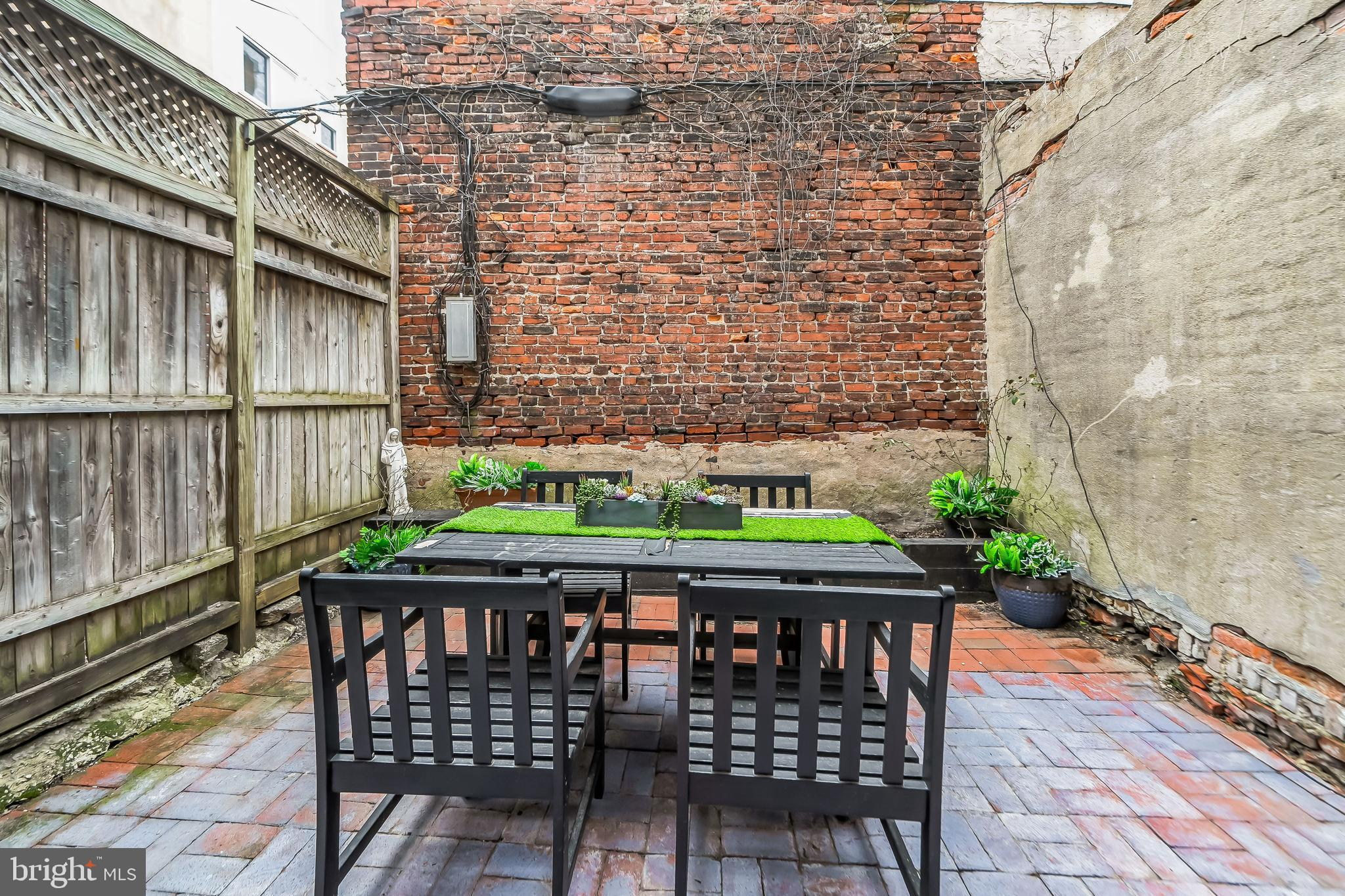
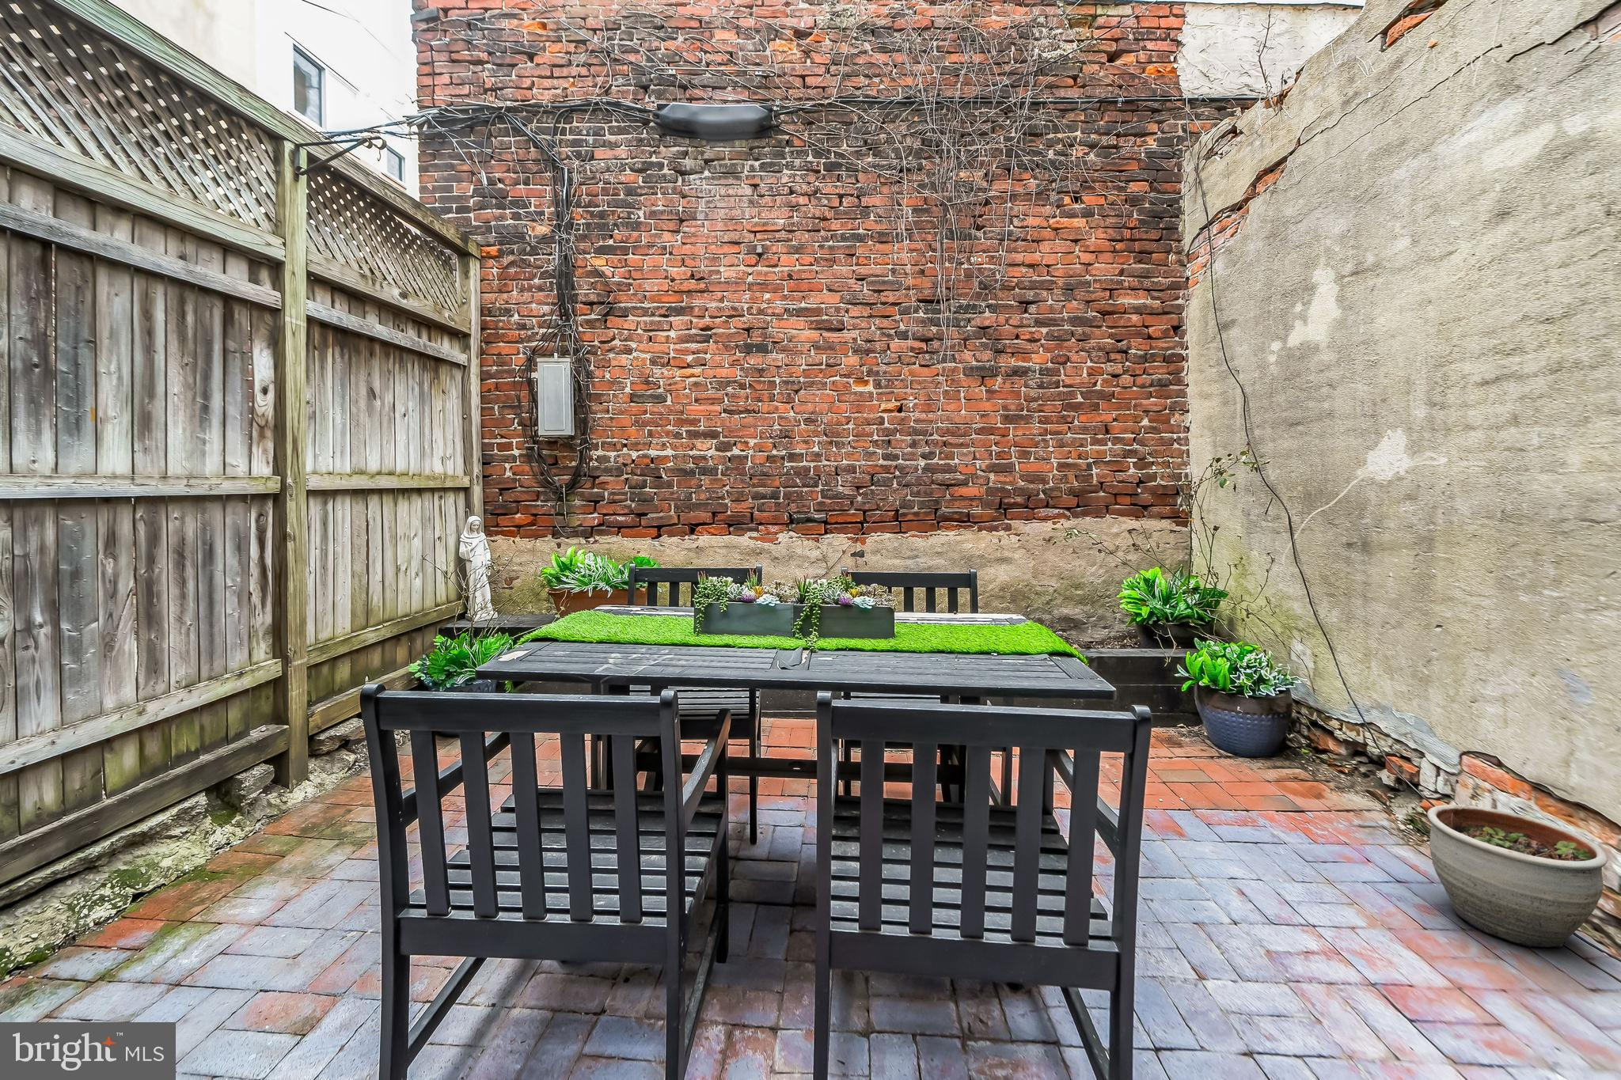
+ planter pot [1426,804,1608,949]
